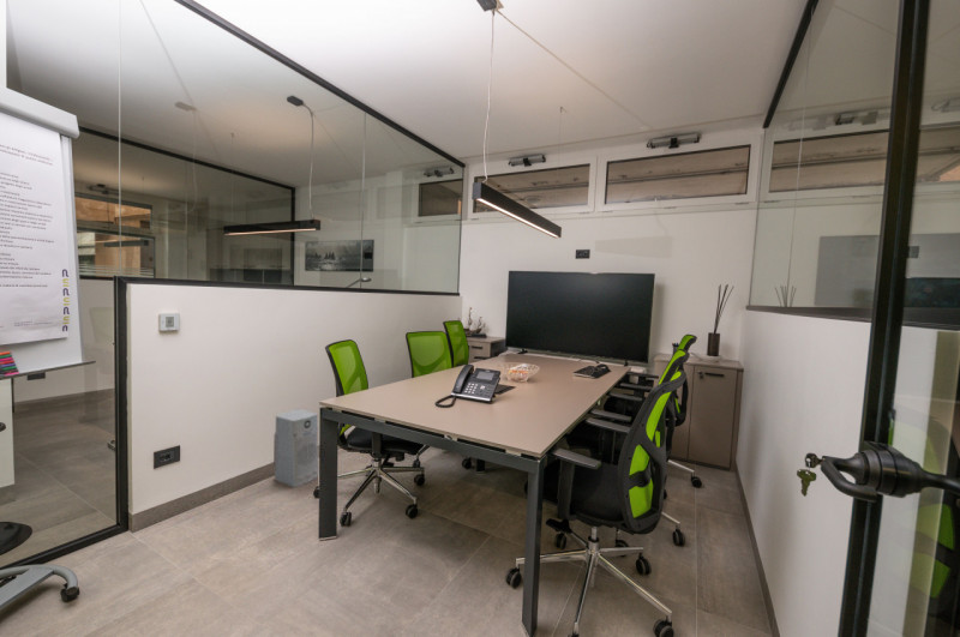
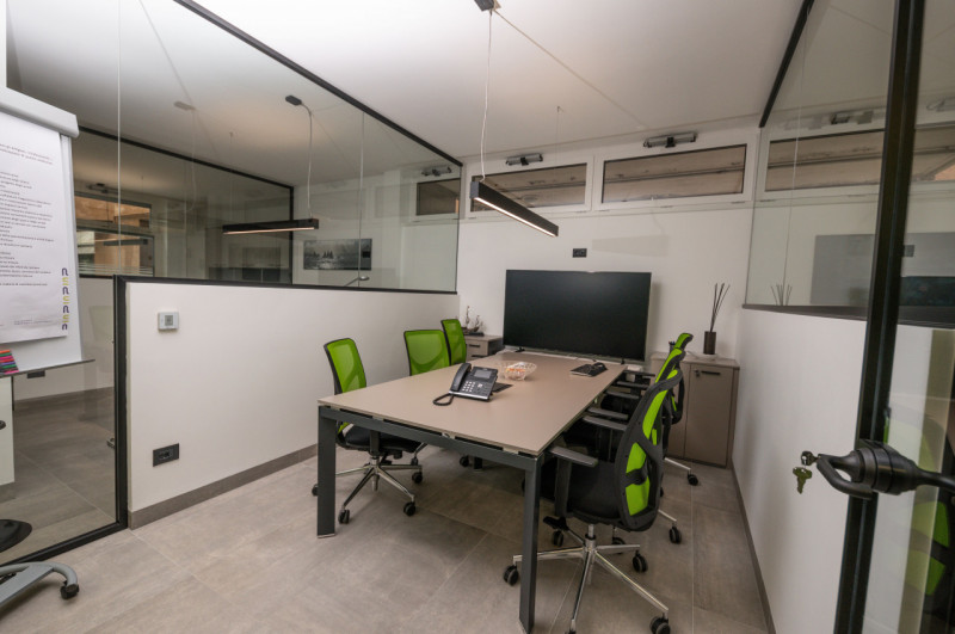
- air purifier [272,408,319,488]
